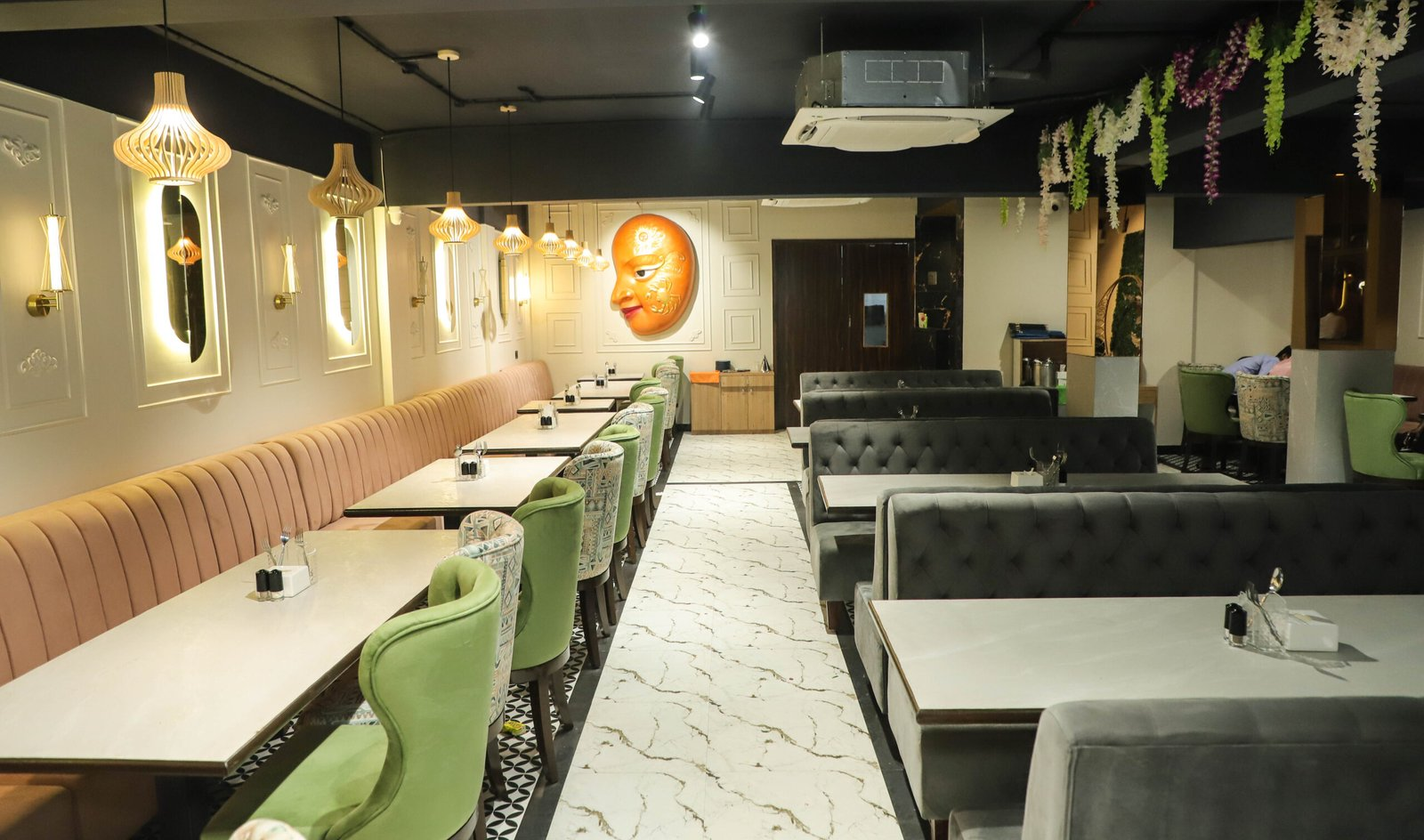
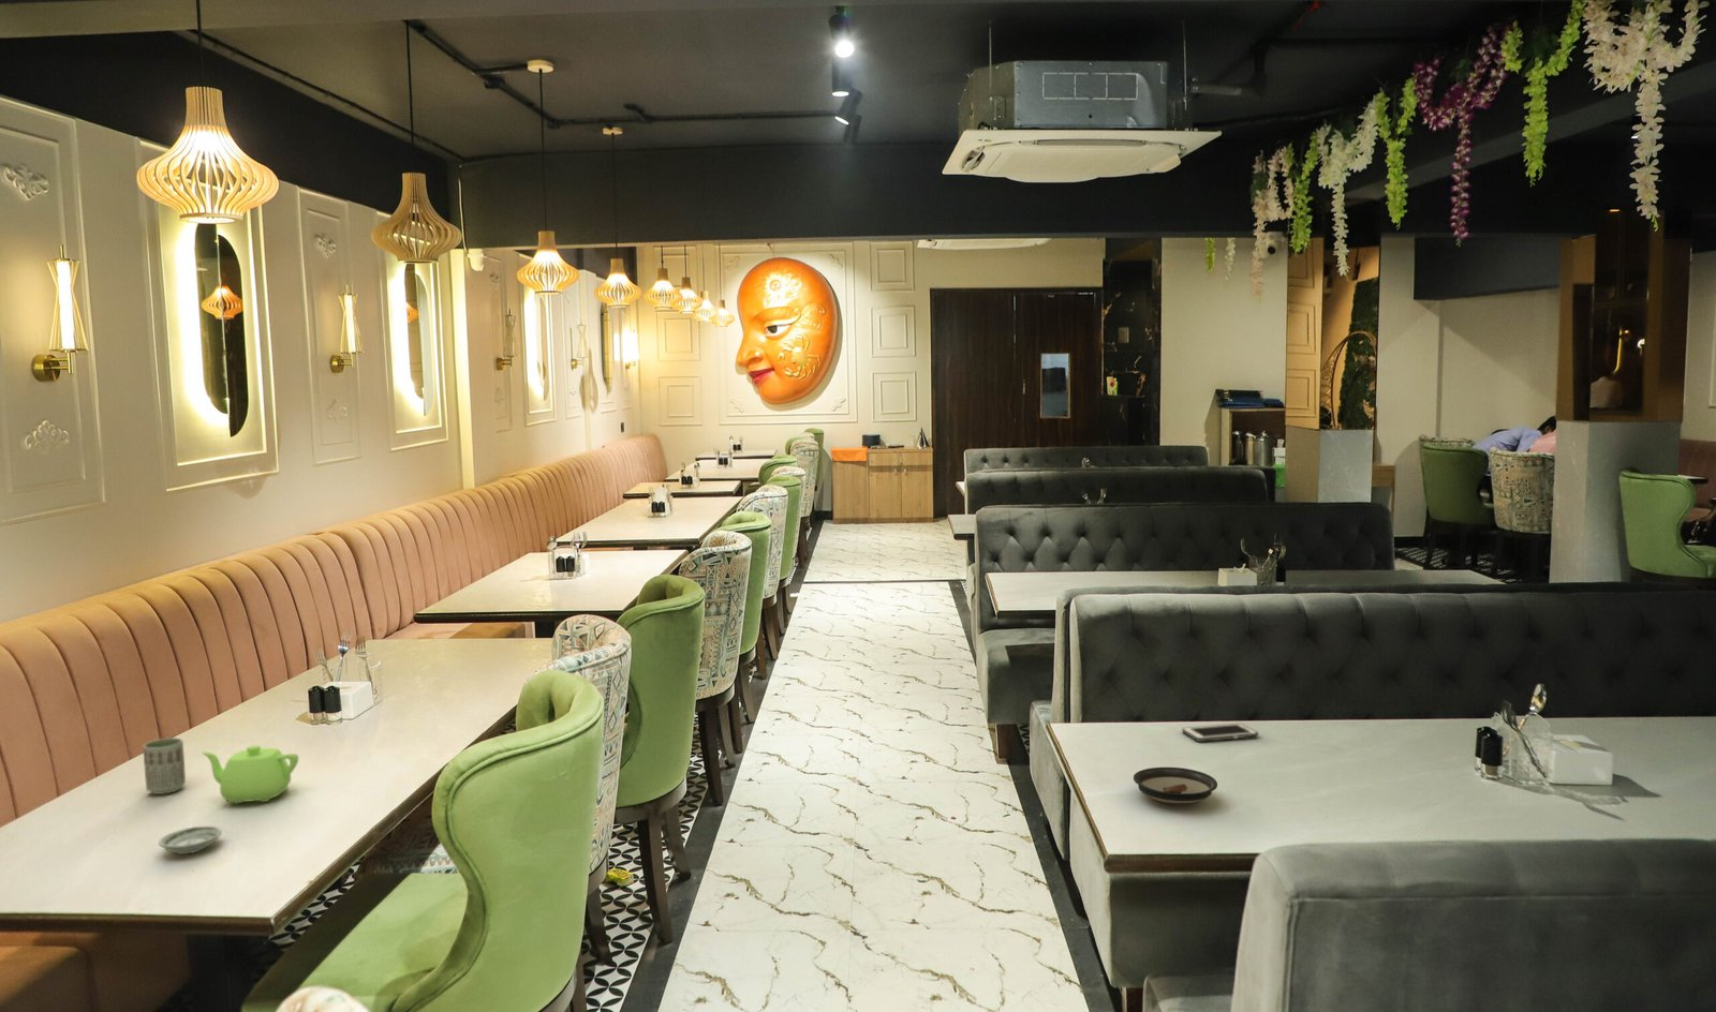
+ teapot [200,745,299,805]
+ saucer [1133,766,1218,806]
+ saucer [158,825,223,855]
+ cup [141,736,187,795]
+ cell phone [1181,723,1259,743]
